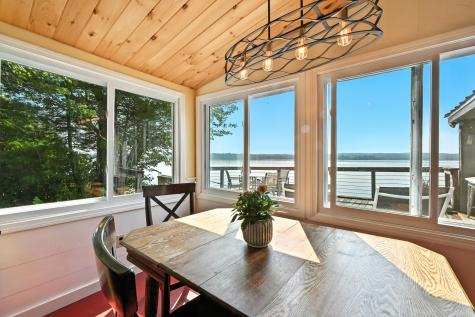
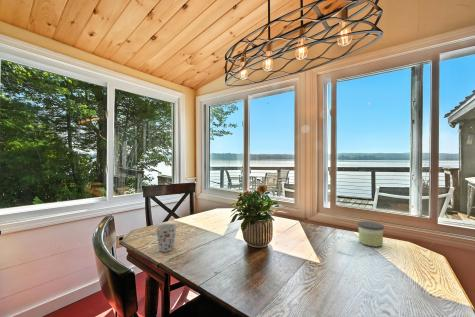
+ cup [155,223,178,253]
+ candle [357,220,385,248]
